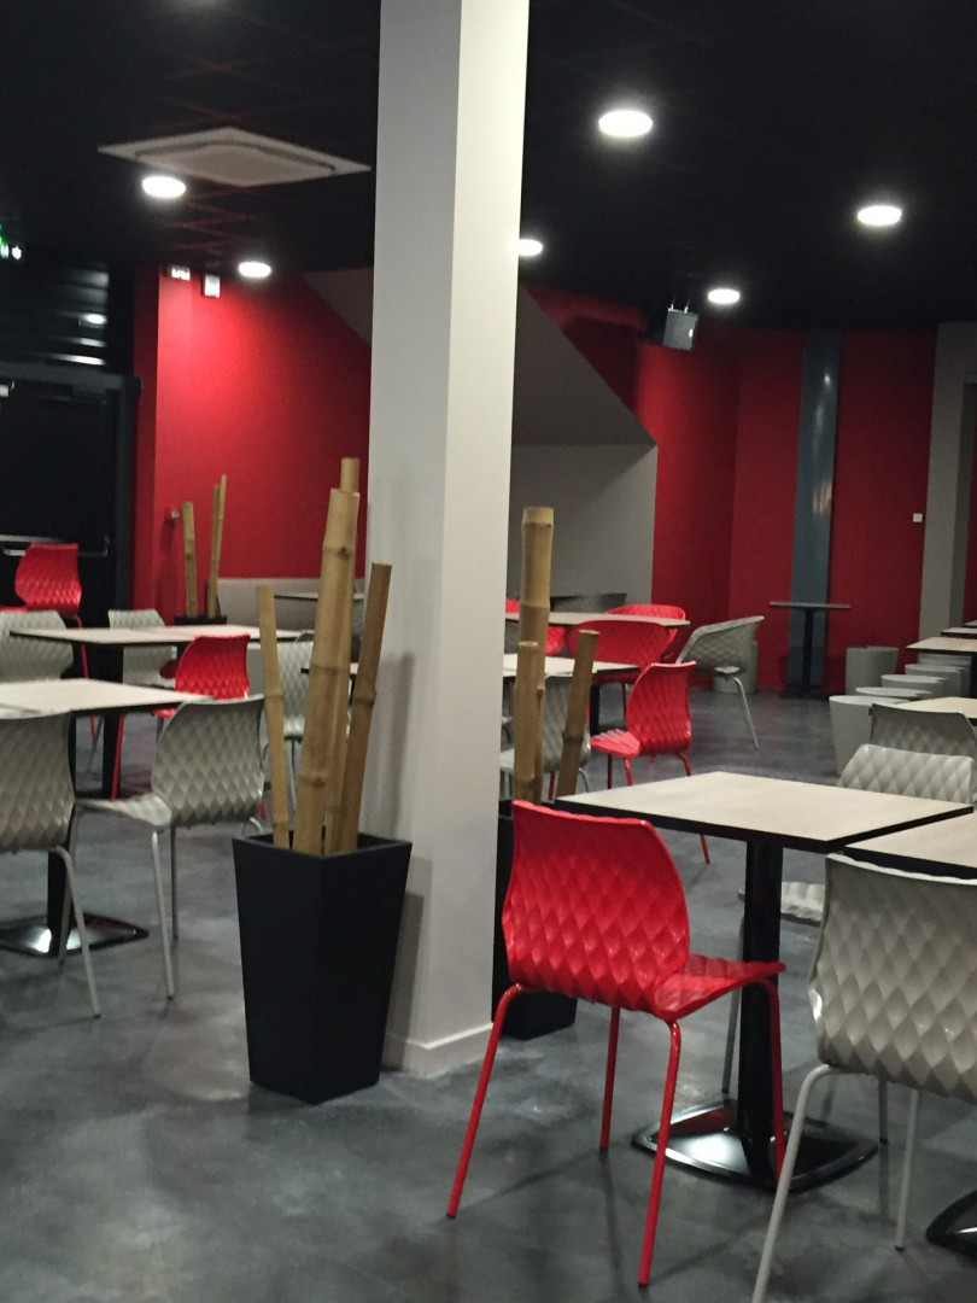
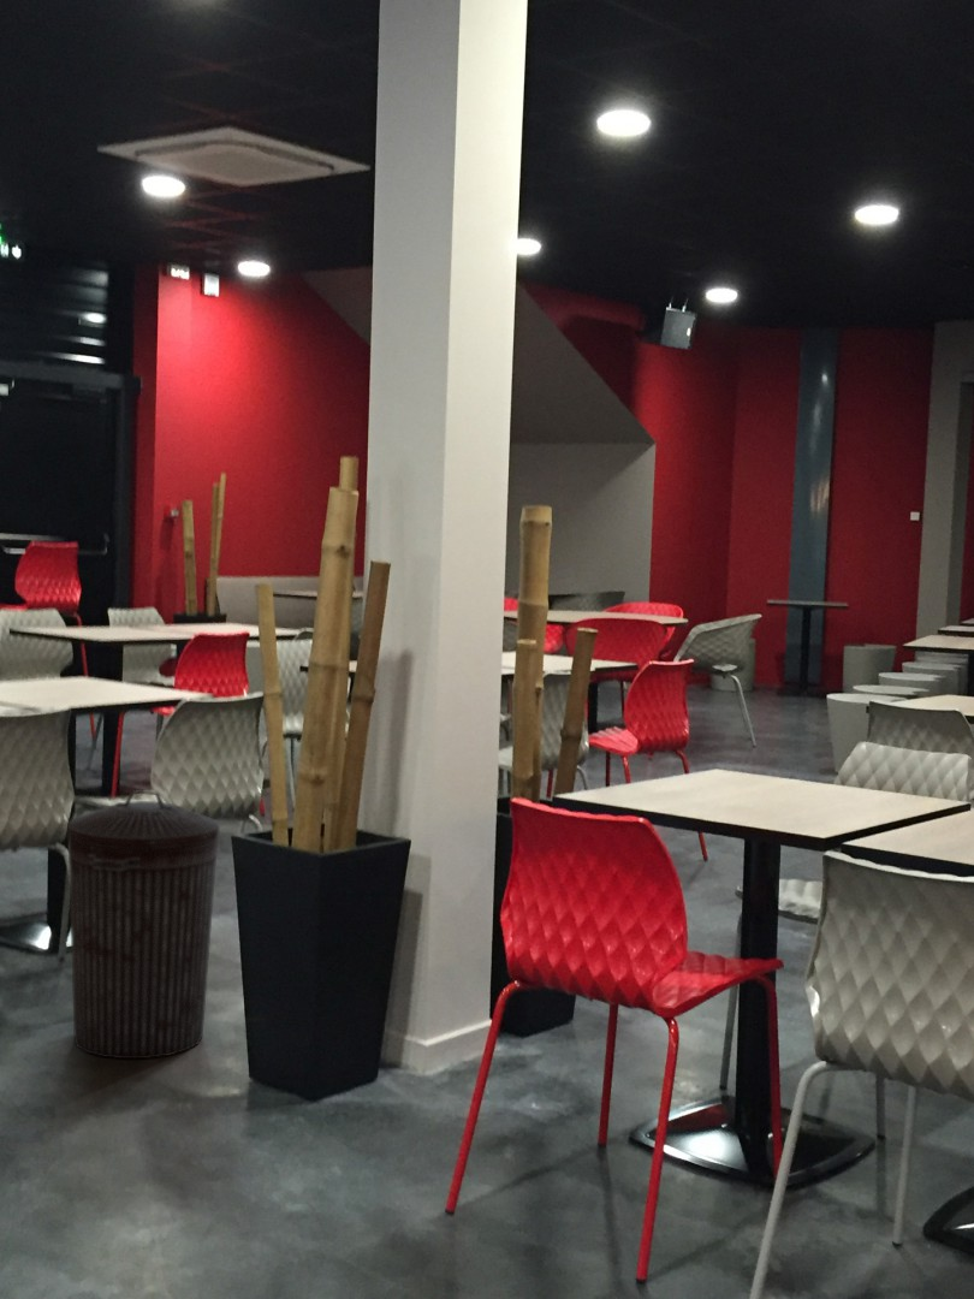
+ trash can [66,789,221,1060]
